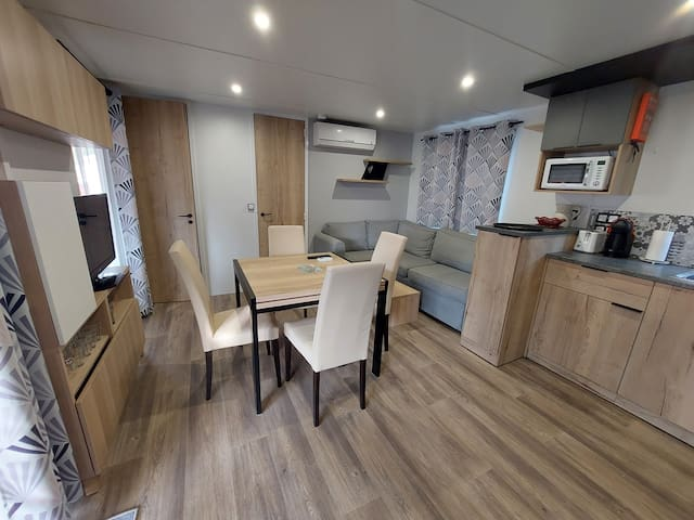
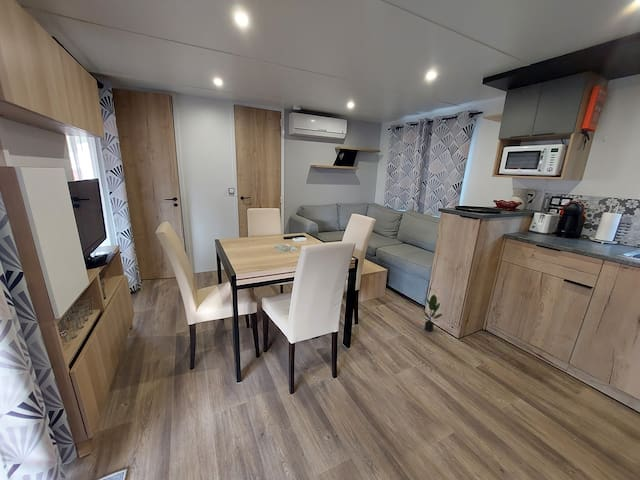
+ potted plant [423,293,444,333]
